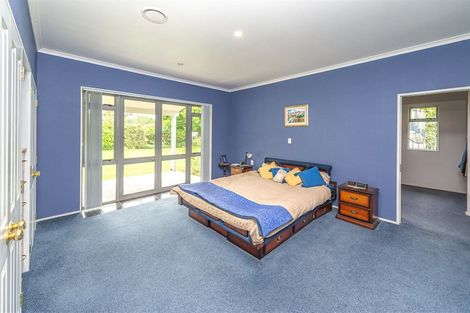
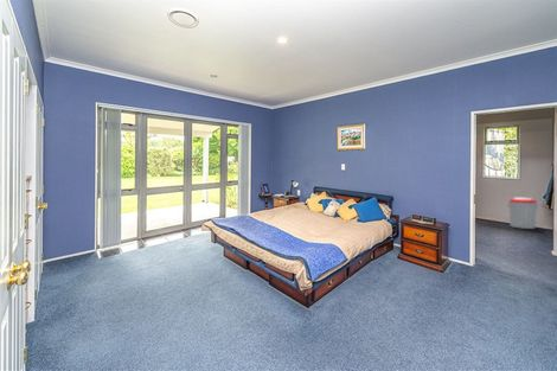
+ trash can [507,196,539,230]
